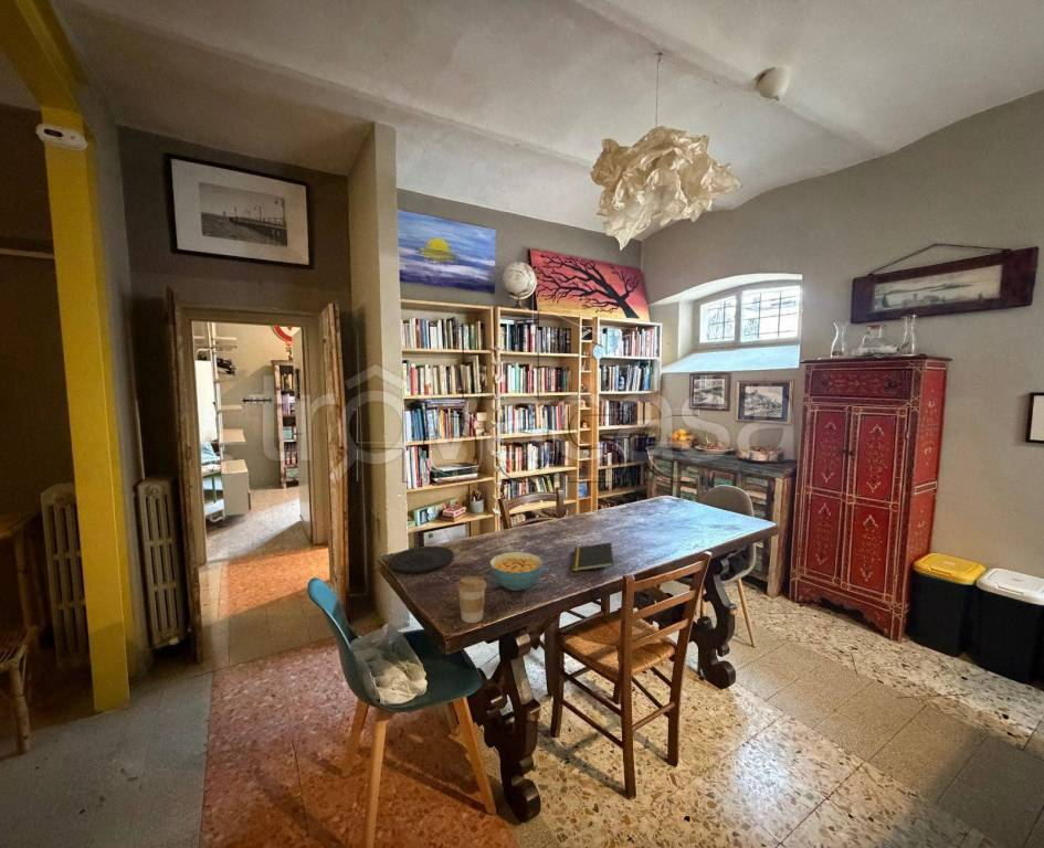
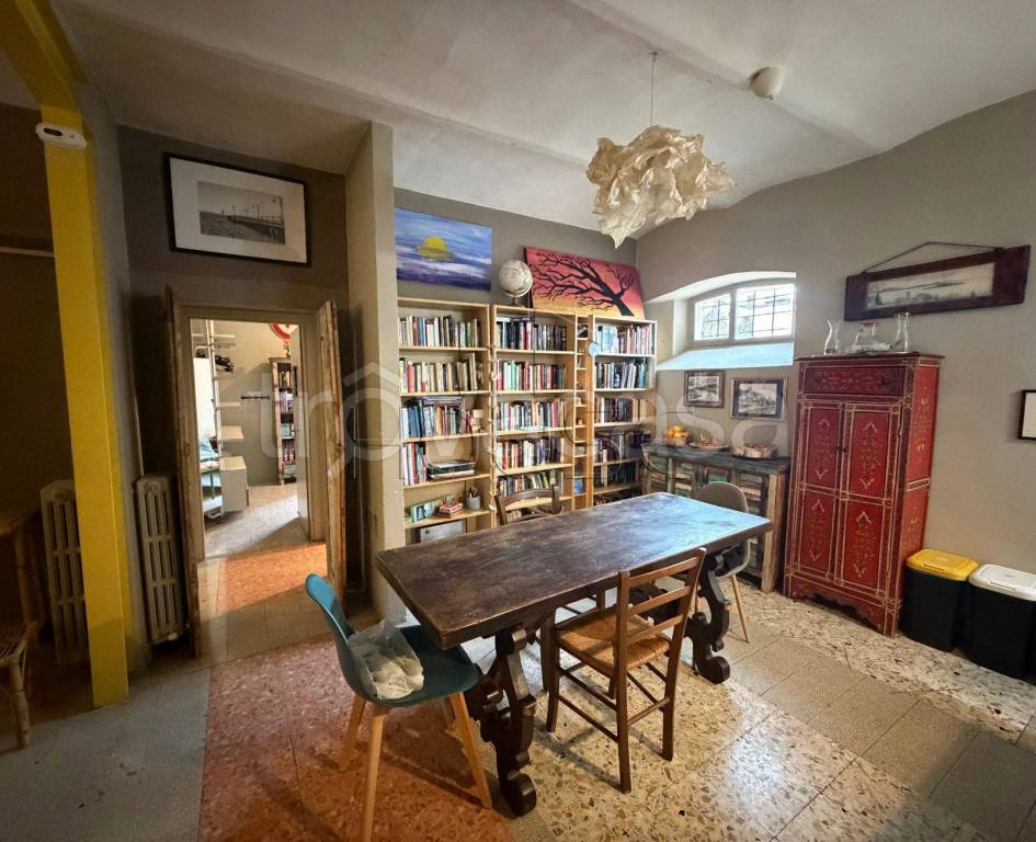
- notepad [571,541,614,572]
- coffee cup [456,575,487,624]
- plate [389,545,455,574]
- cereal bowl [488,551,545,592]
